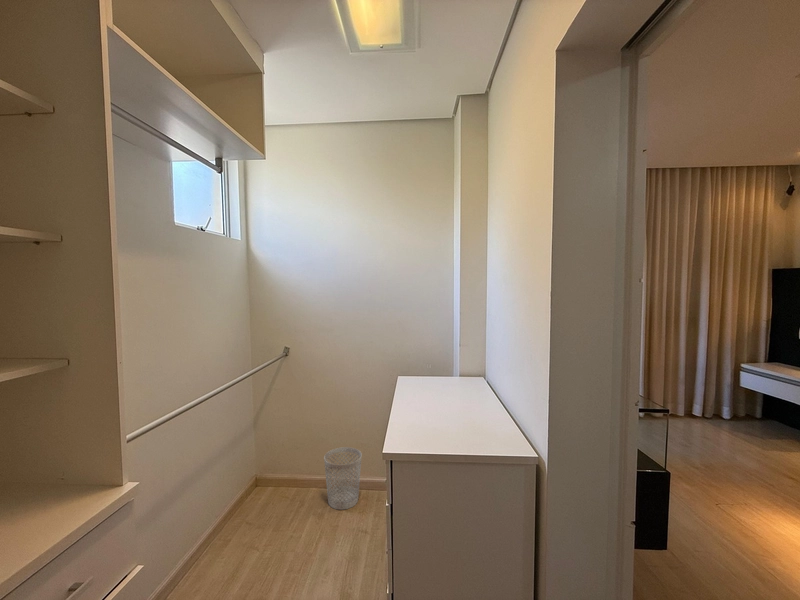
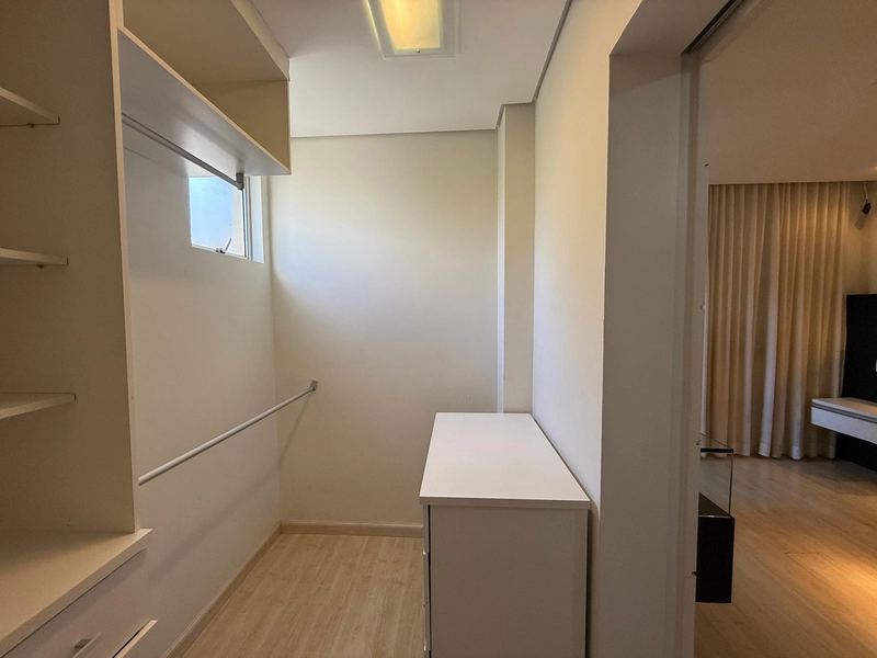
- wastebasket [323,446,363,511]
